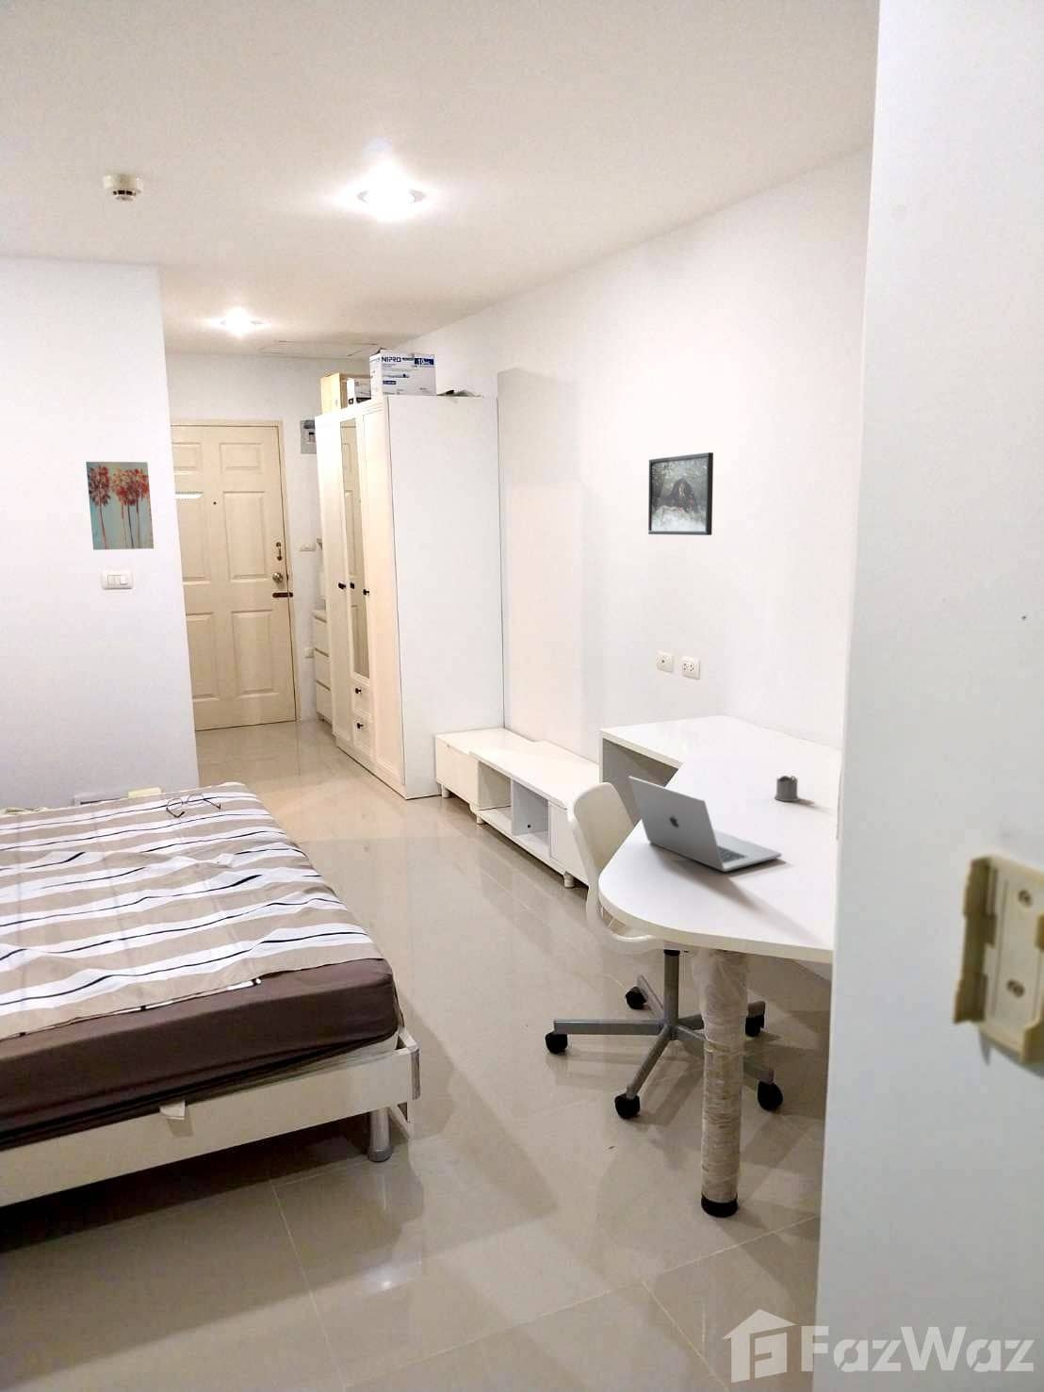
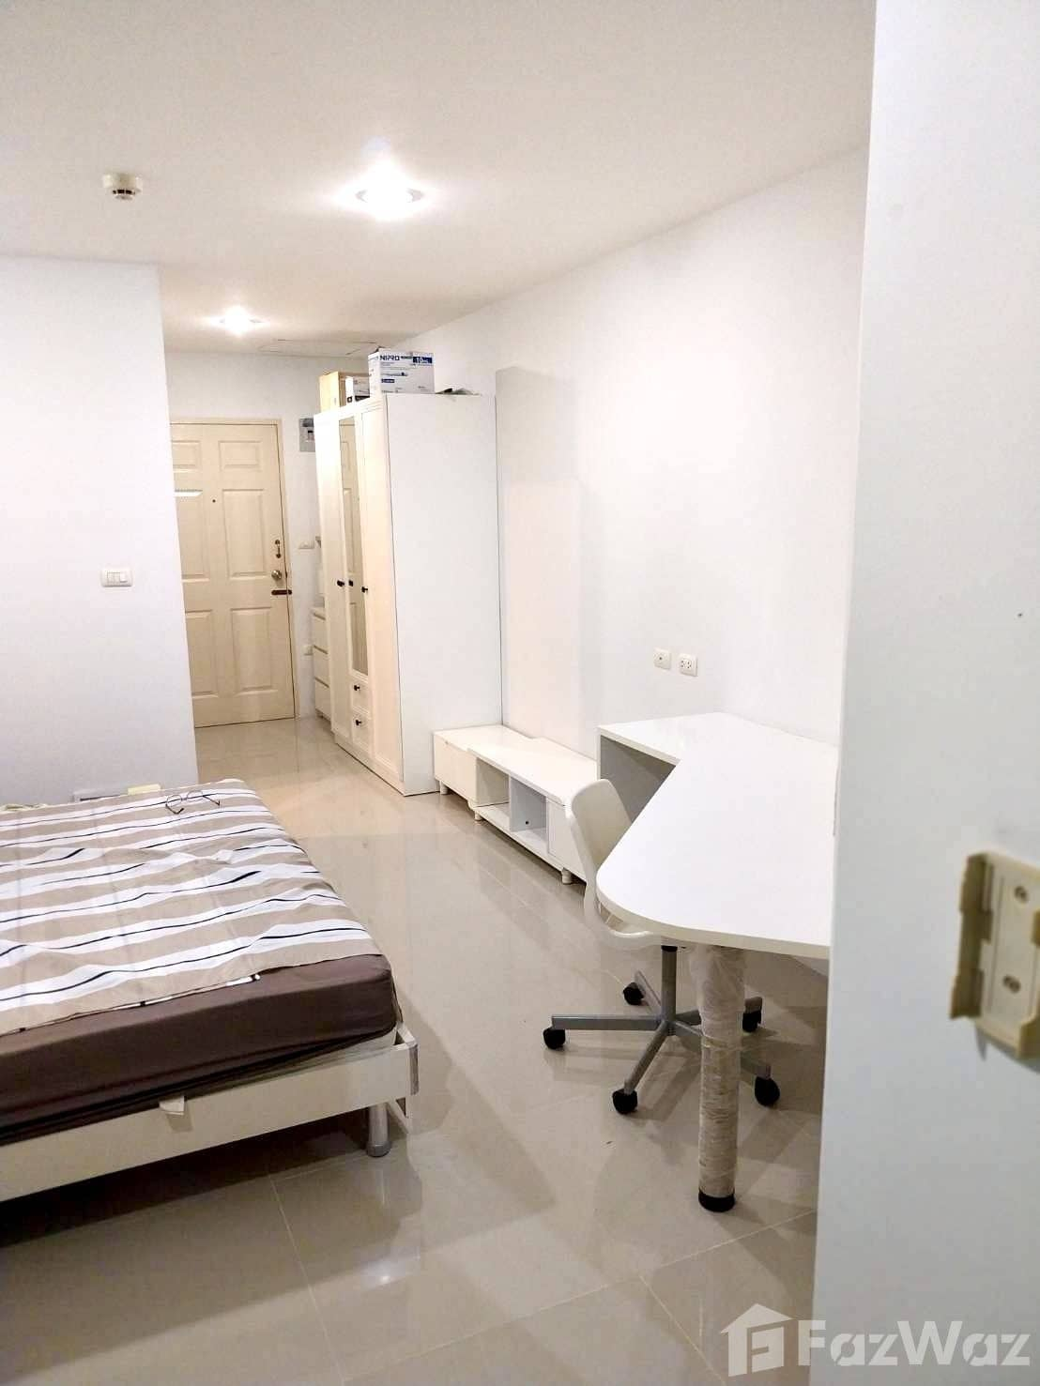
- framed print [647,452,714,536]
- wall art [84,461,155,551]
- laptop [627,776,782,873]
- tea glass holder [773,774,799,802]
